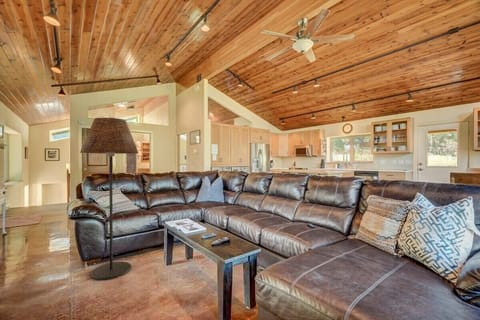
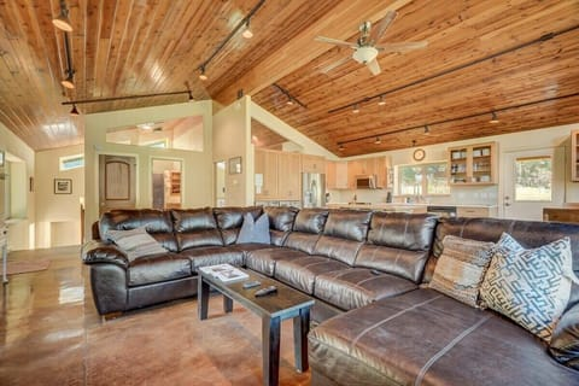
- floor lamp [79,116,139,281]
